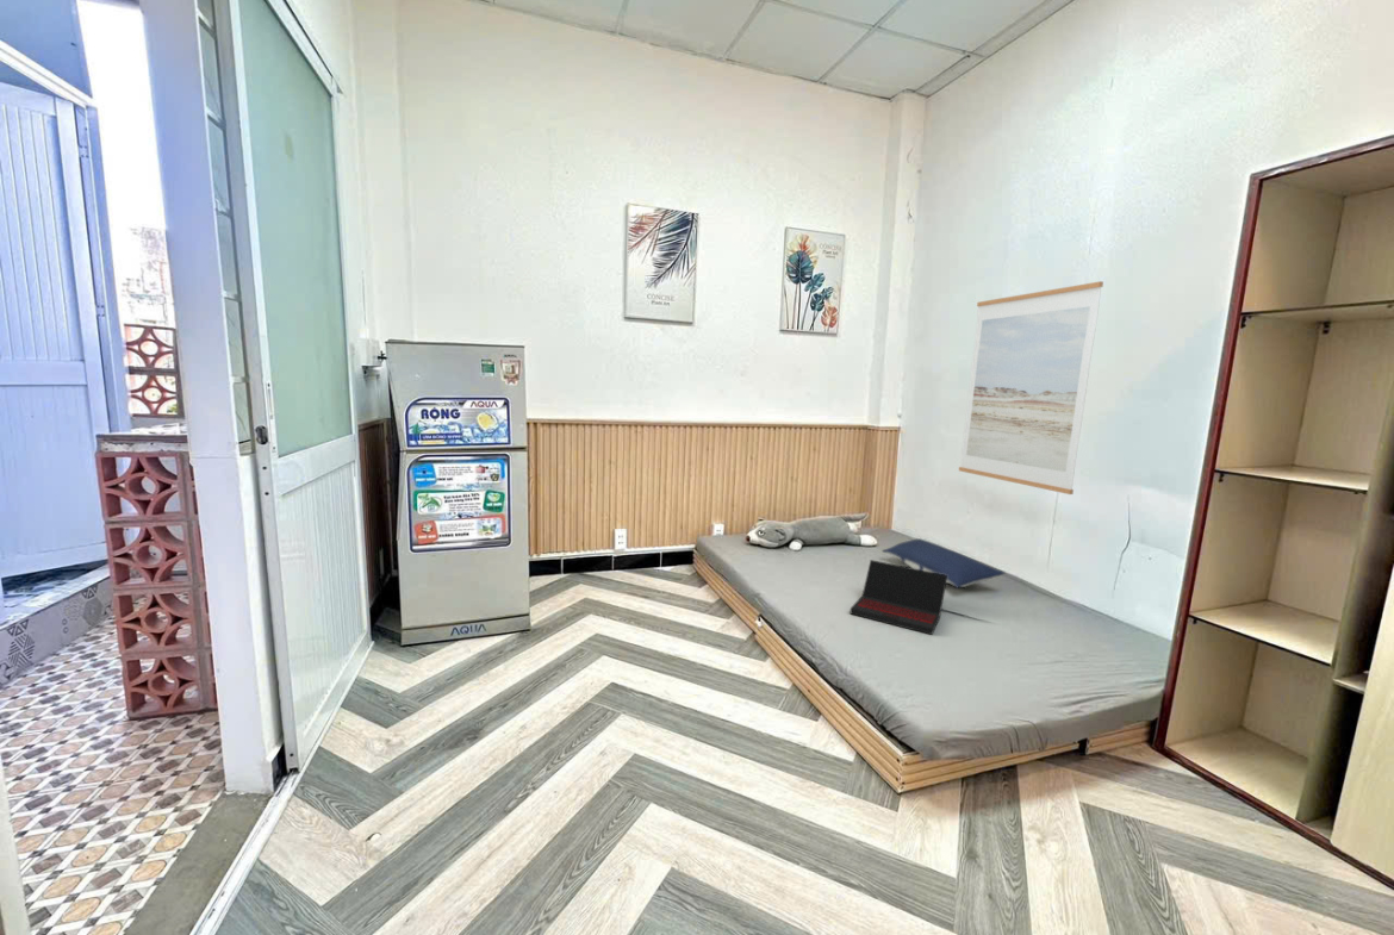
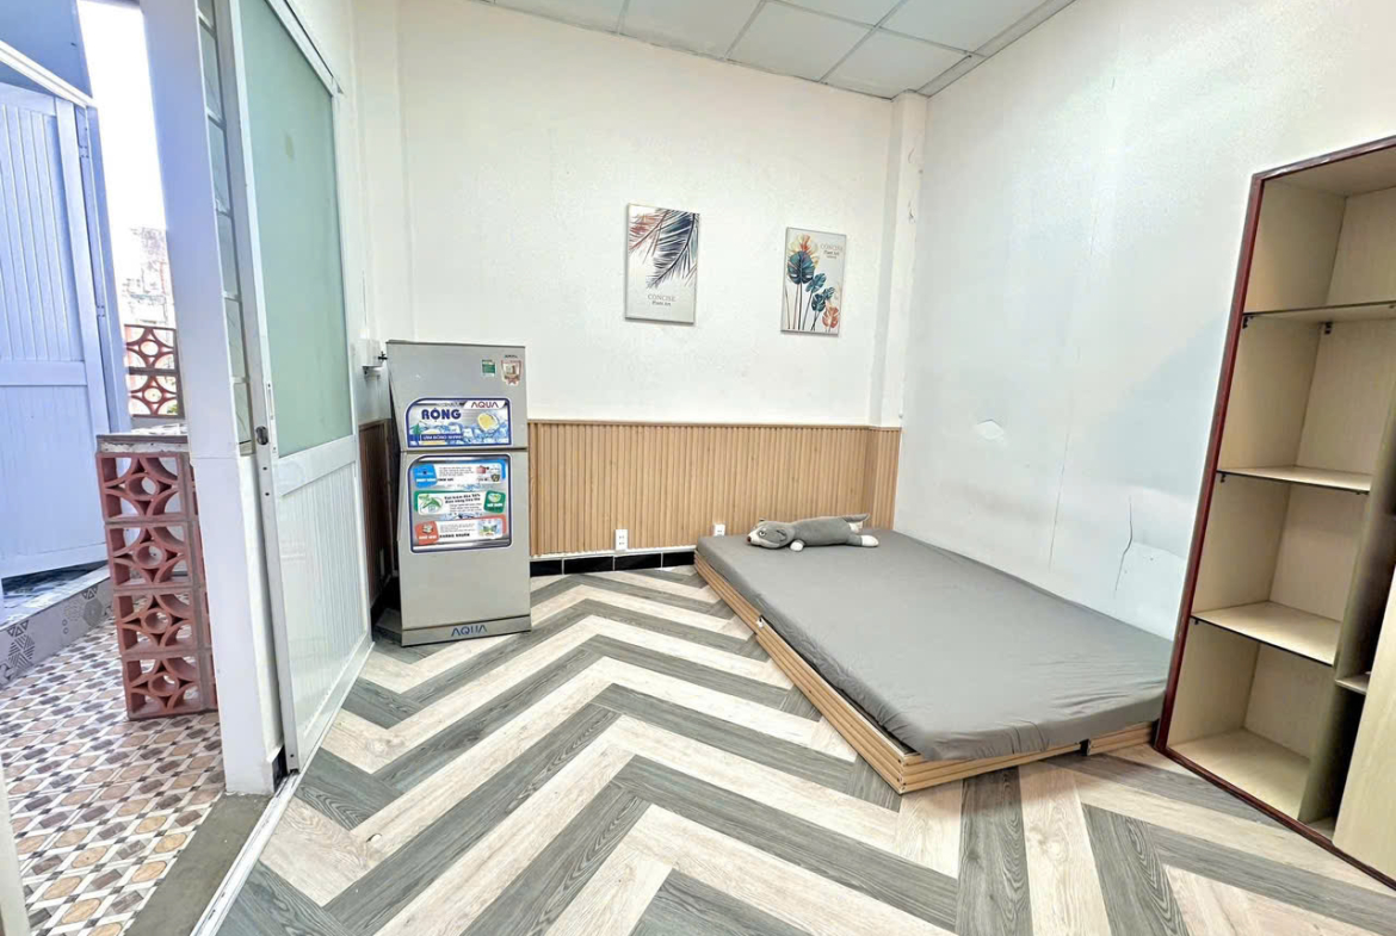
- wall art [958,280,1104,495]
- laptop [850,559,947,636]
- pillow [880,537,1007,590]
